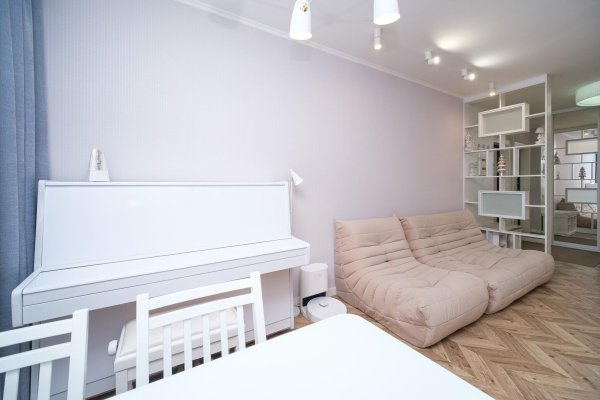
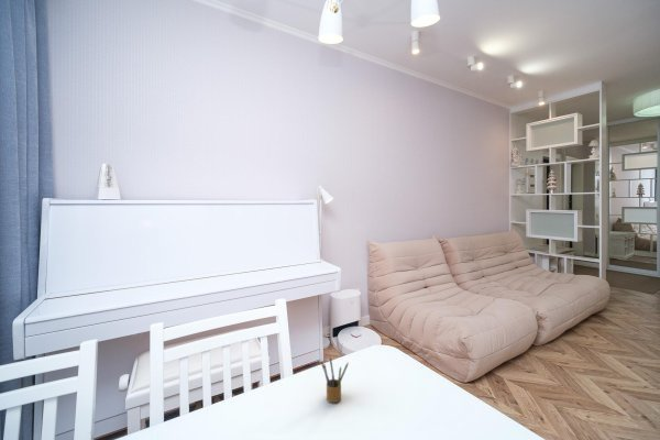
+ pencil box [320,356,350,404]
